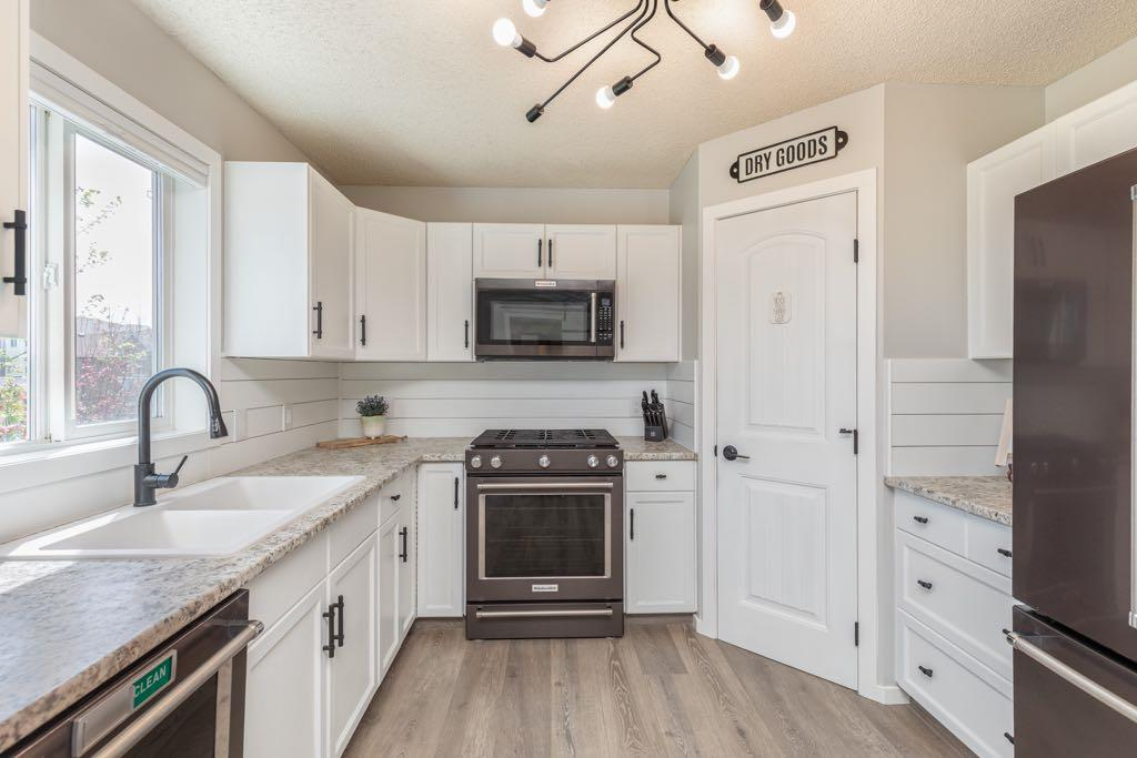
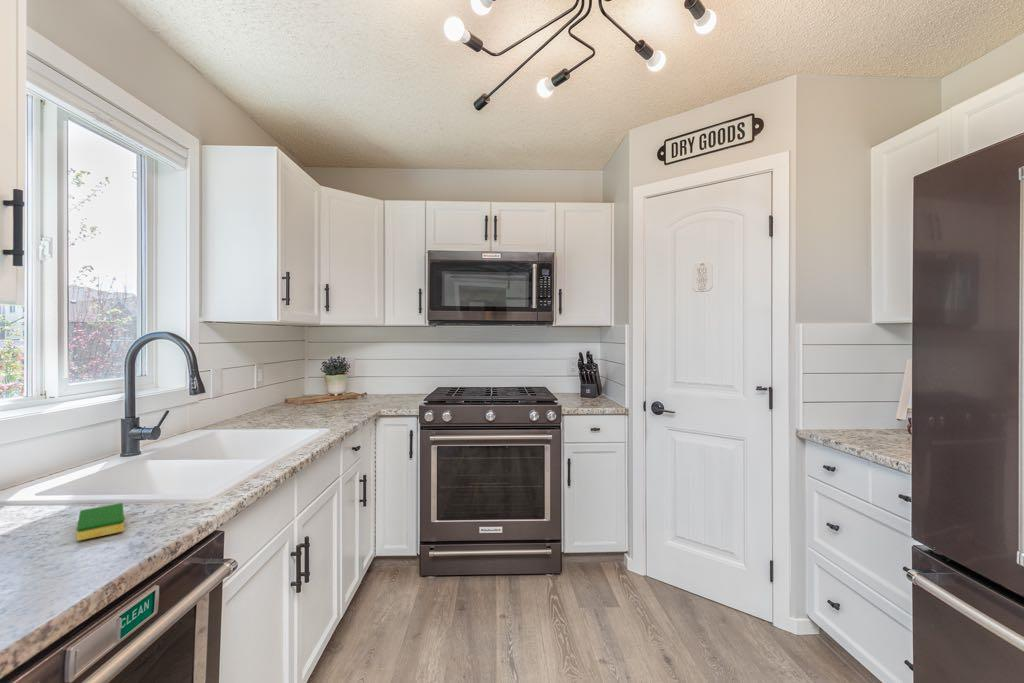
+ dish sponge [76,502,125,542]
